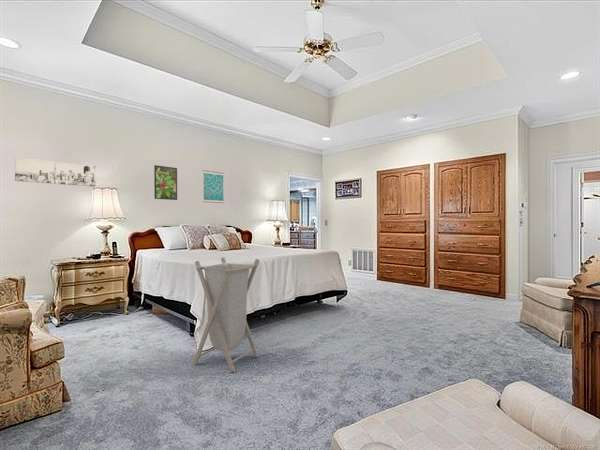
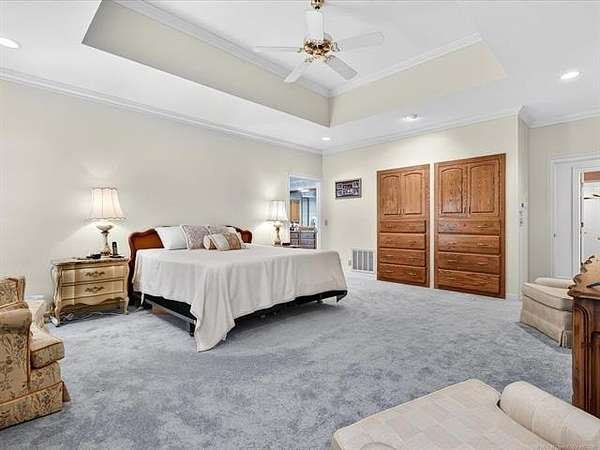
- wall art [14,156,97,188]
- wall art [202,169,225,204]
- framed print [153,164,178,201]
- laundry hamper [192,256,260,373]
